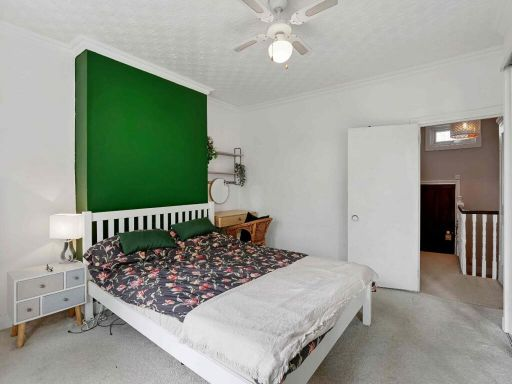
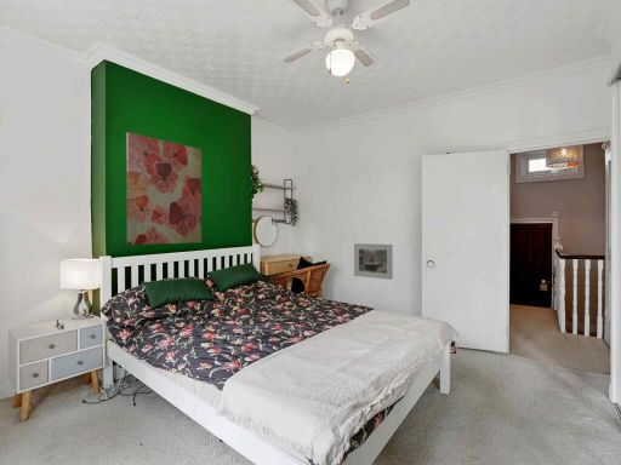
+ wall art [125,131,203,246]
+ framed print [353,242,394,281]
